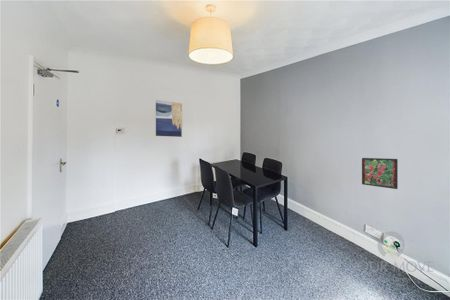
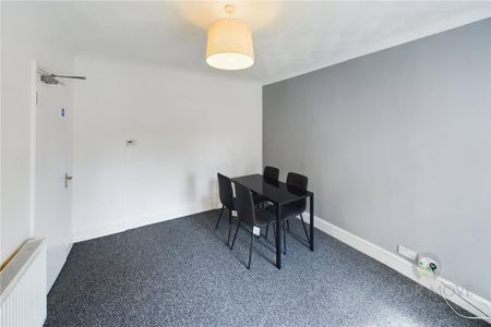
- wall art [155,99,183,138]
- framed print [361,157,399,190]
